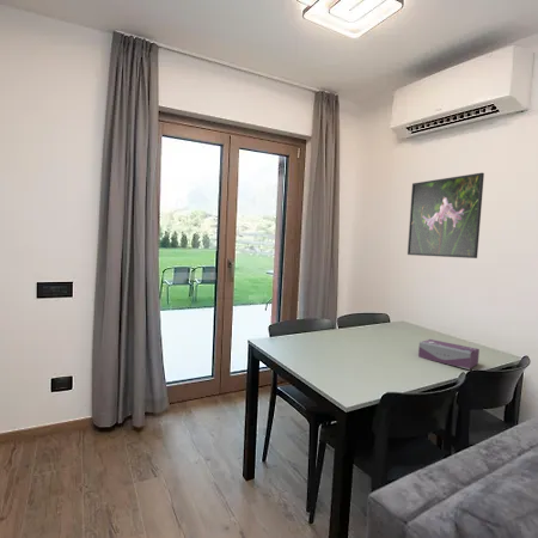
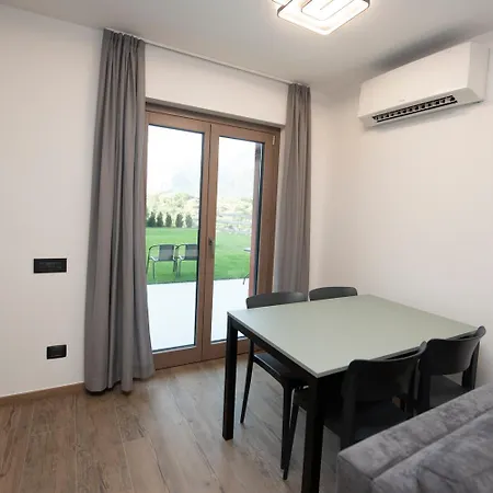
- tissue box [417,338,481,371]
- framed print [406,172,485,259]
